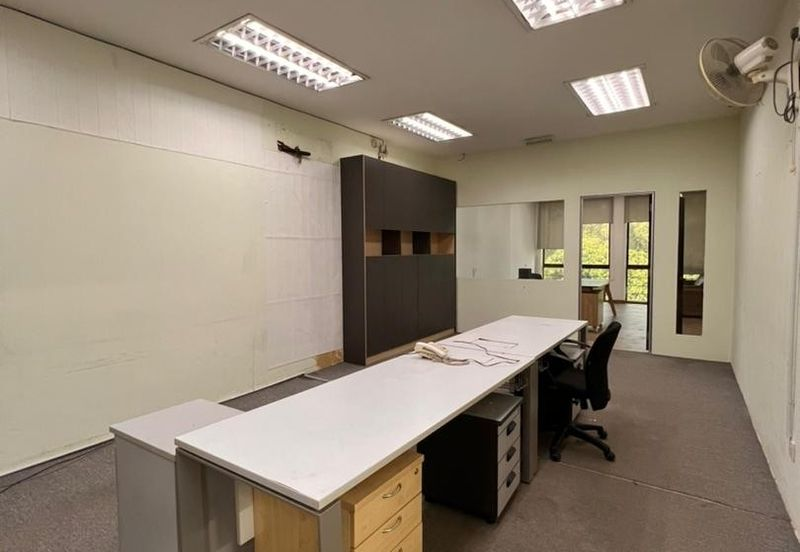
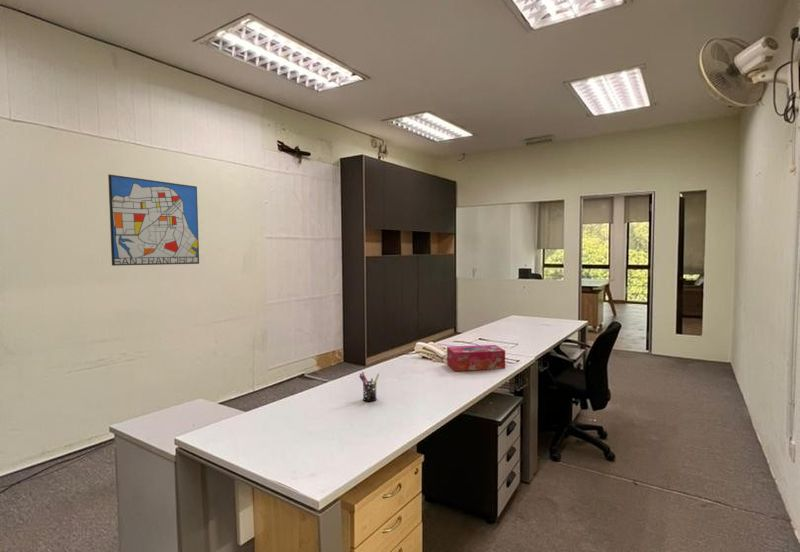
+ pen holder [358,371,380,402]
+ tissue box [446,344,506,372]
+ wall art [107,173,200,267]
